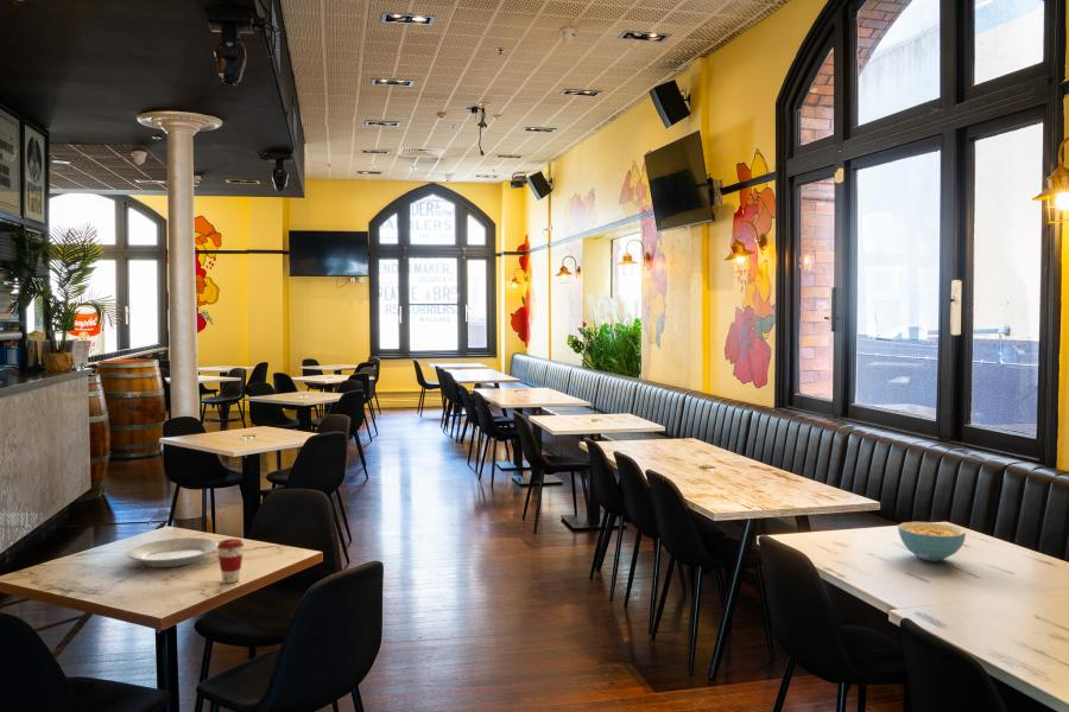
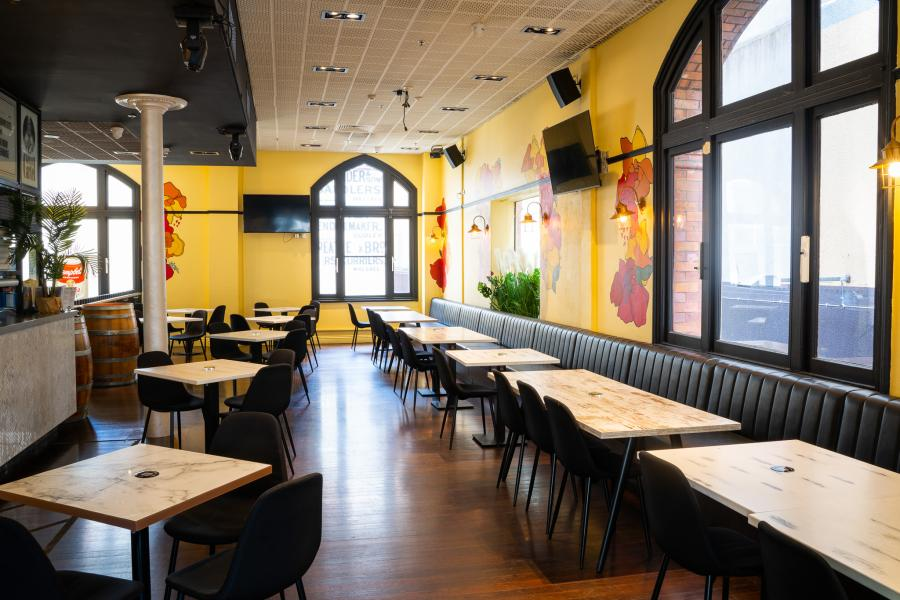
- coffee cup [217,538,245,584]
- cereal bowl [897,521,967,562]
- plate [126,536,219,568]
